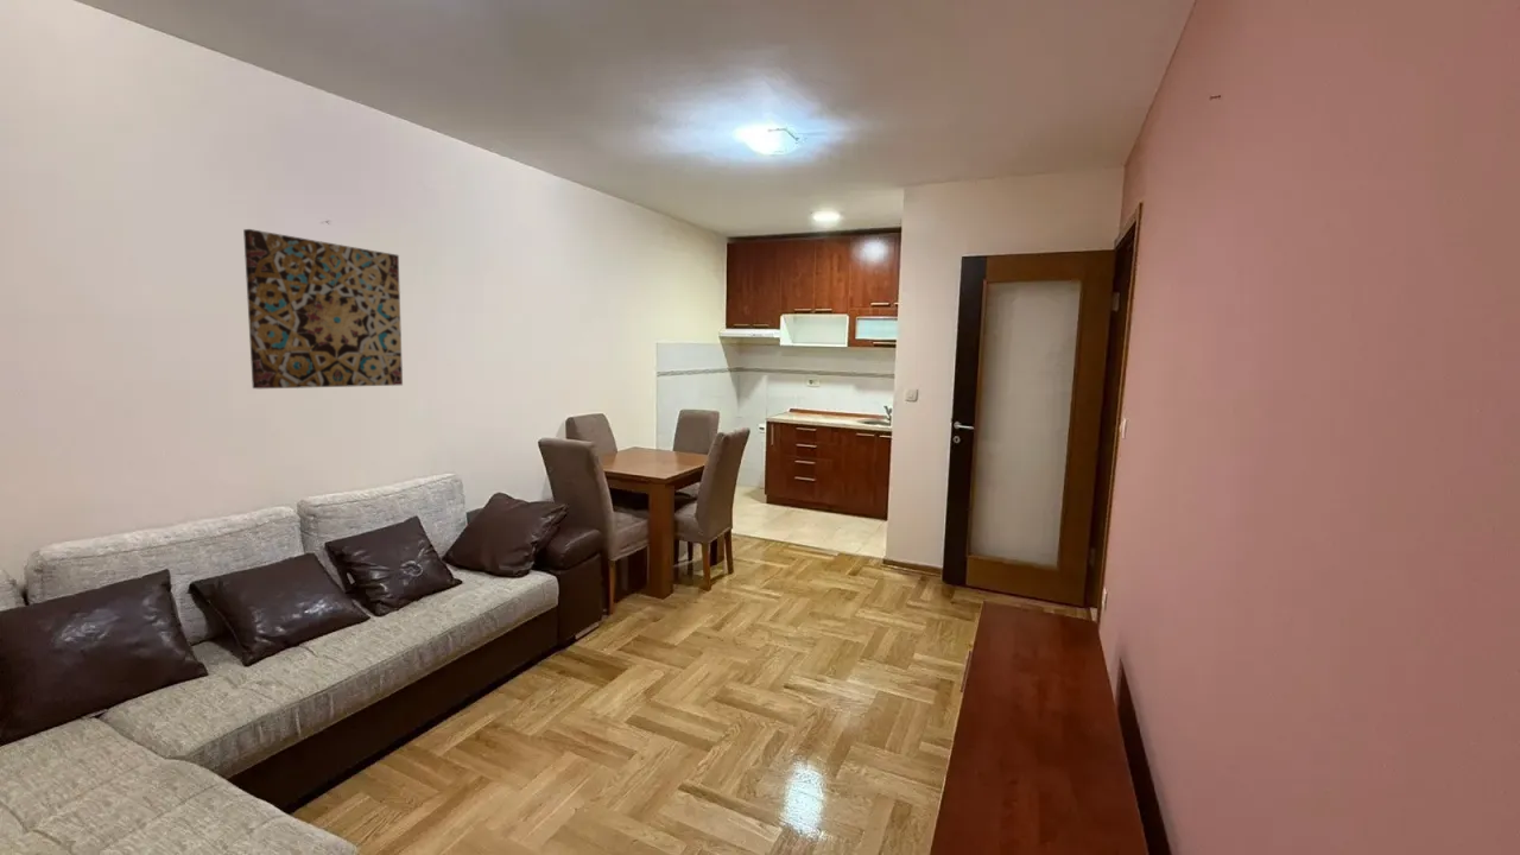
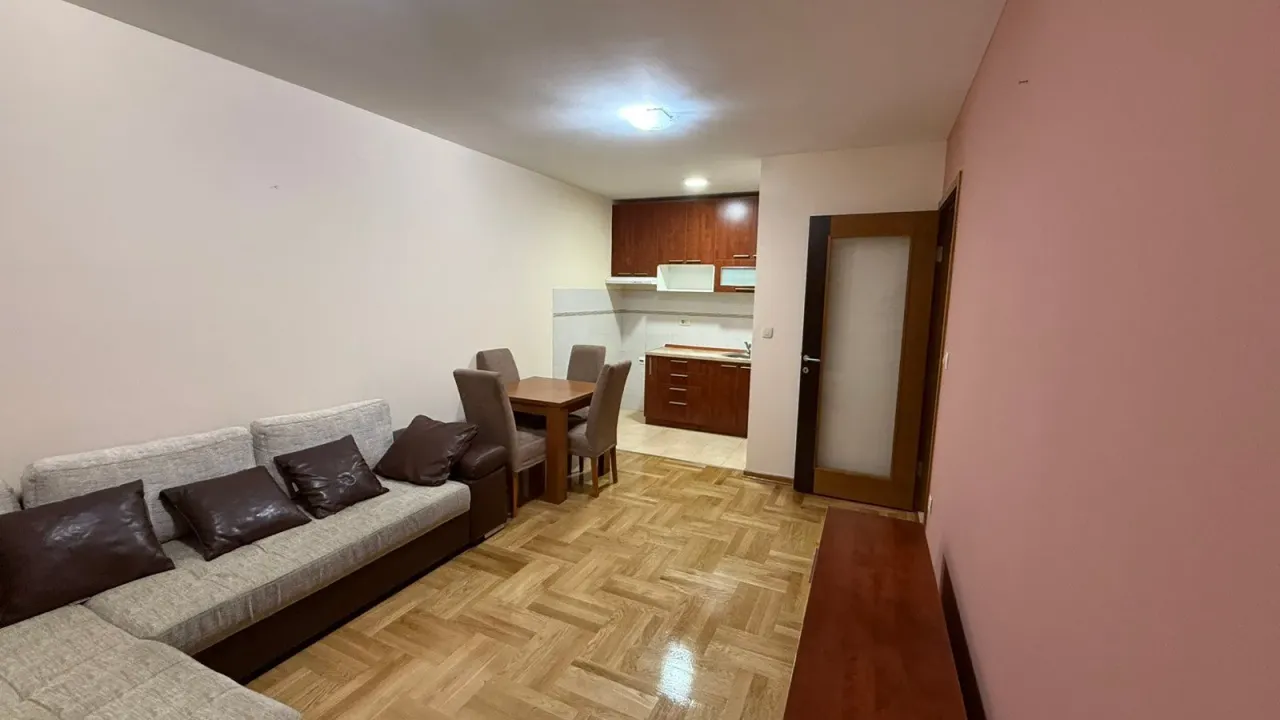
- wall art [242,228,404,390]
